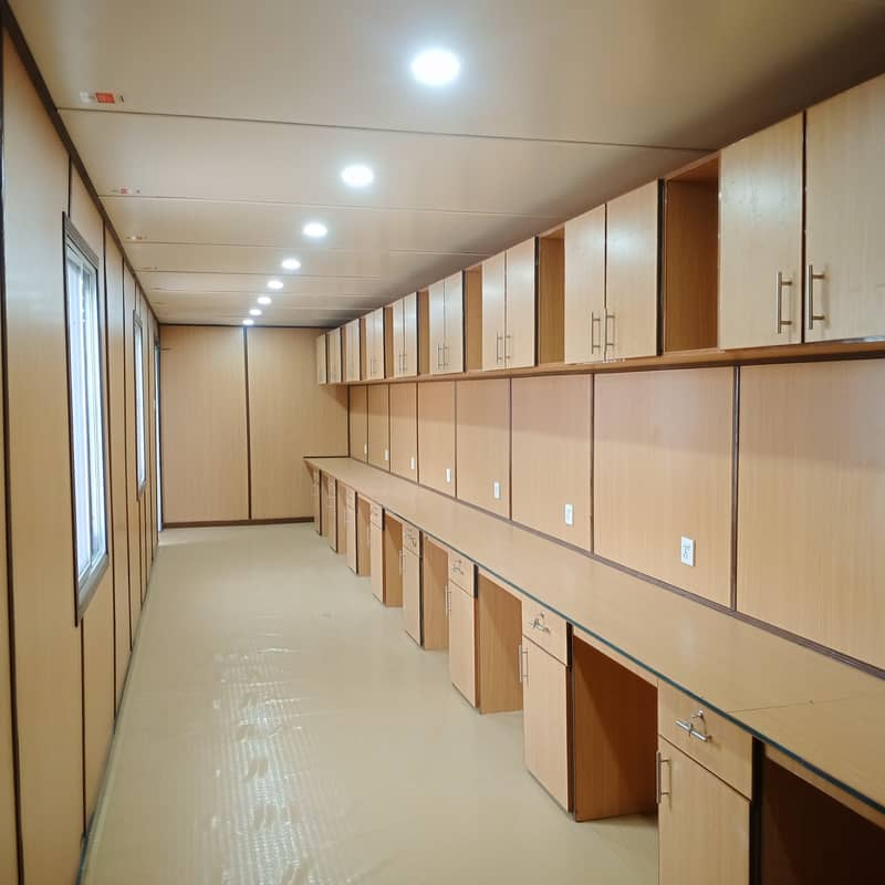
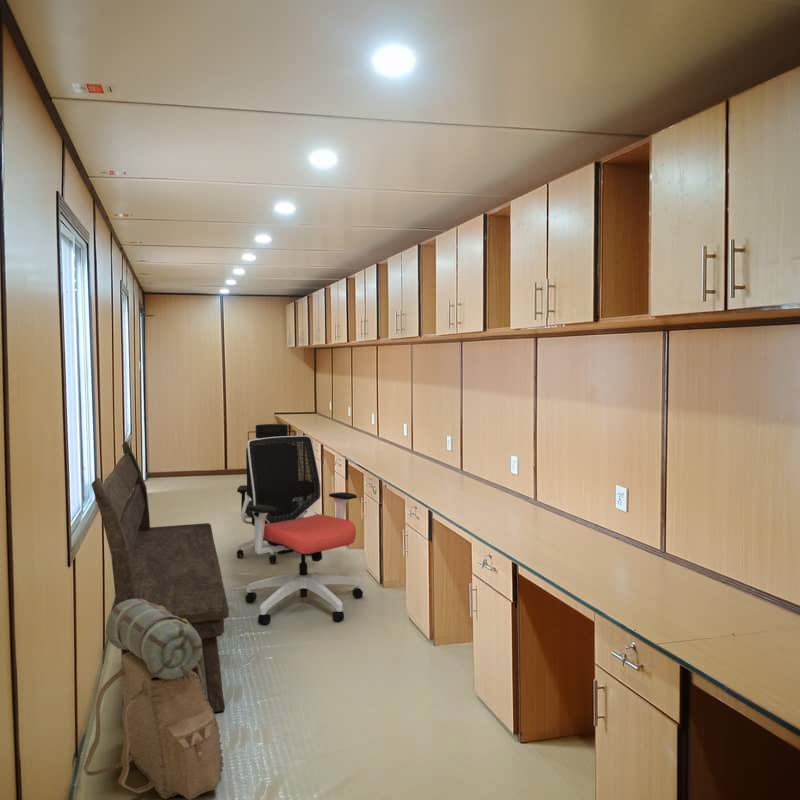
+ office chair [236,423,311,564]
+ backpack [83,599,225,800]
+ bench [91,440,230,726]
+ office chair [244,435,364,625]
